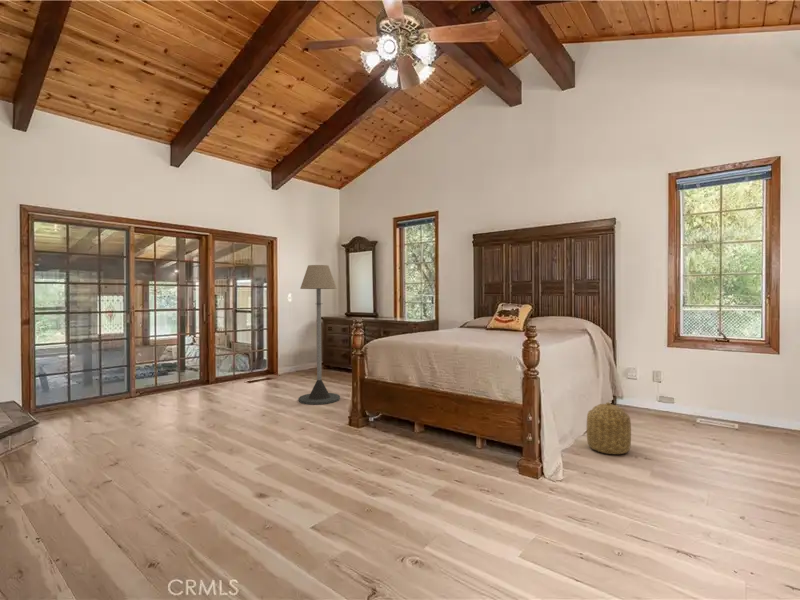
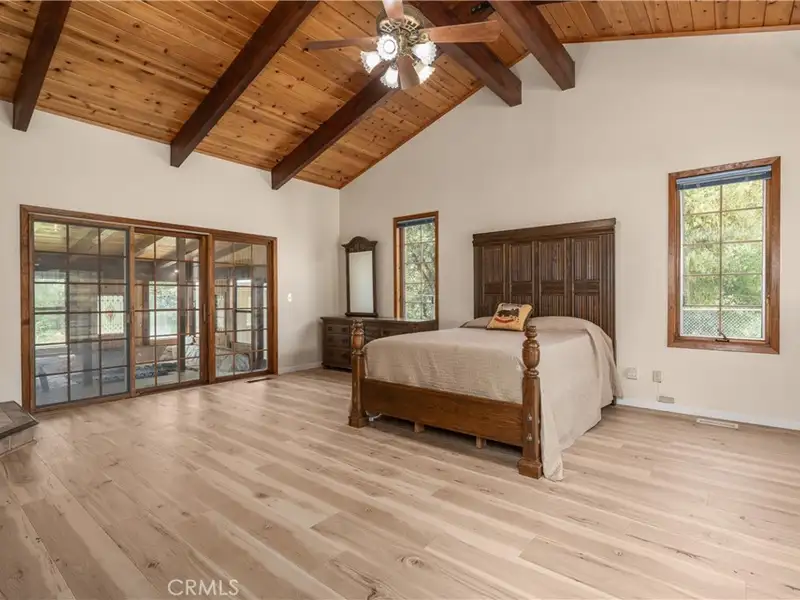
- basket [586,402,632,455]
- floor lamp [297,264,341,405]
